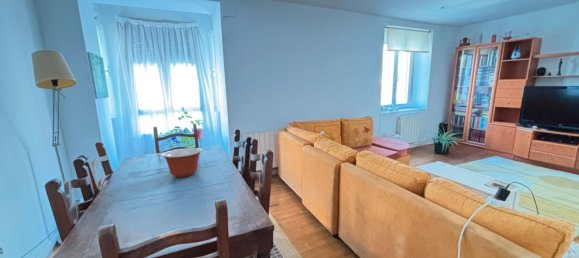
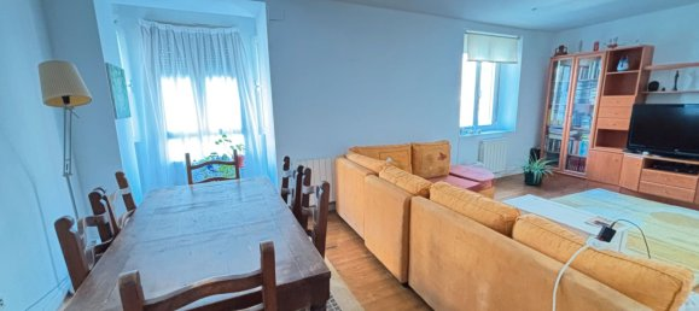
- mixing bowl [161,147,203,178]
